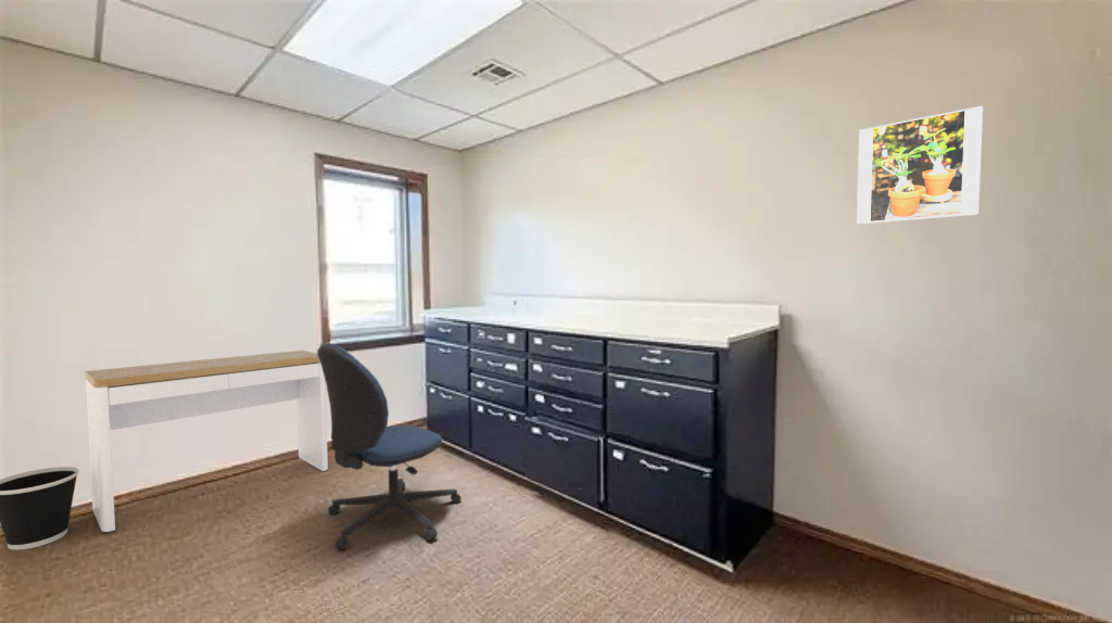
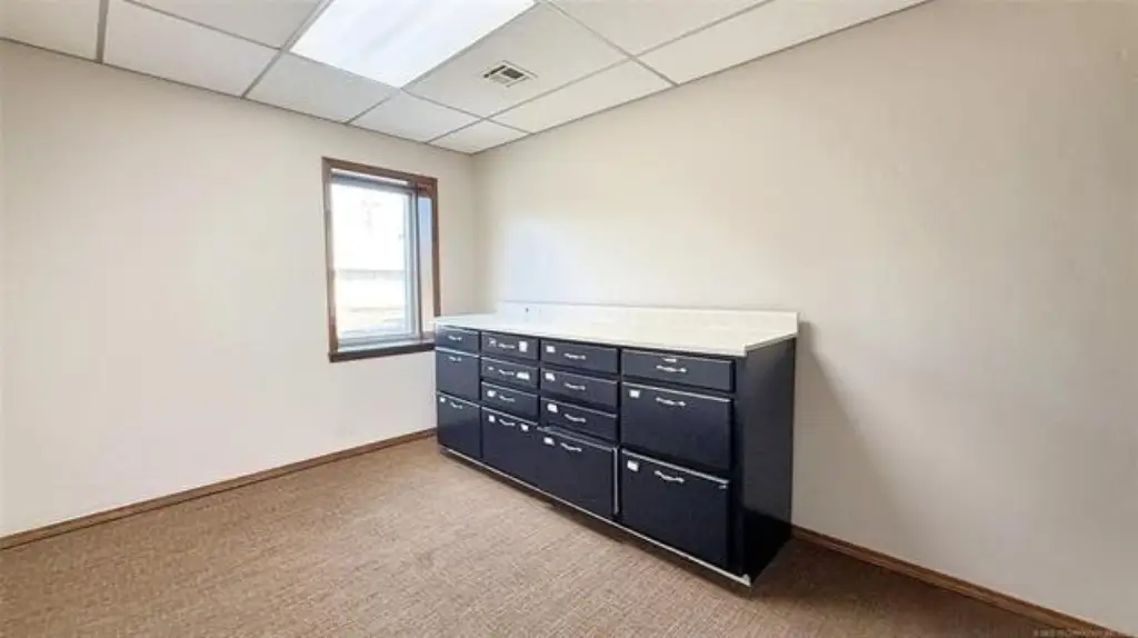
- office chair [316,343,463,550]
- wastebasket [0,466,80,551]
- desk [84,349,329,533]
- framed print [856,105,984,225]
